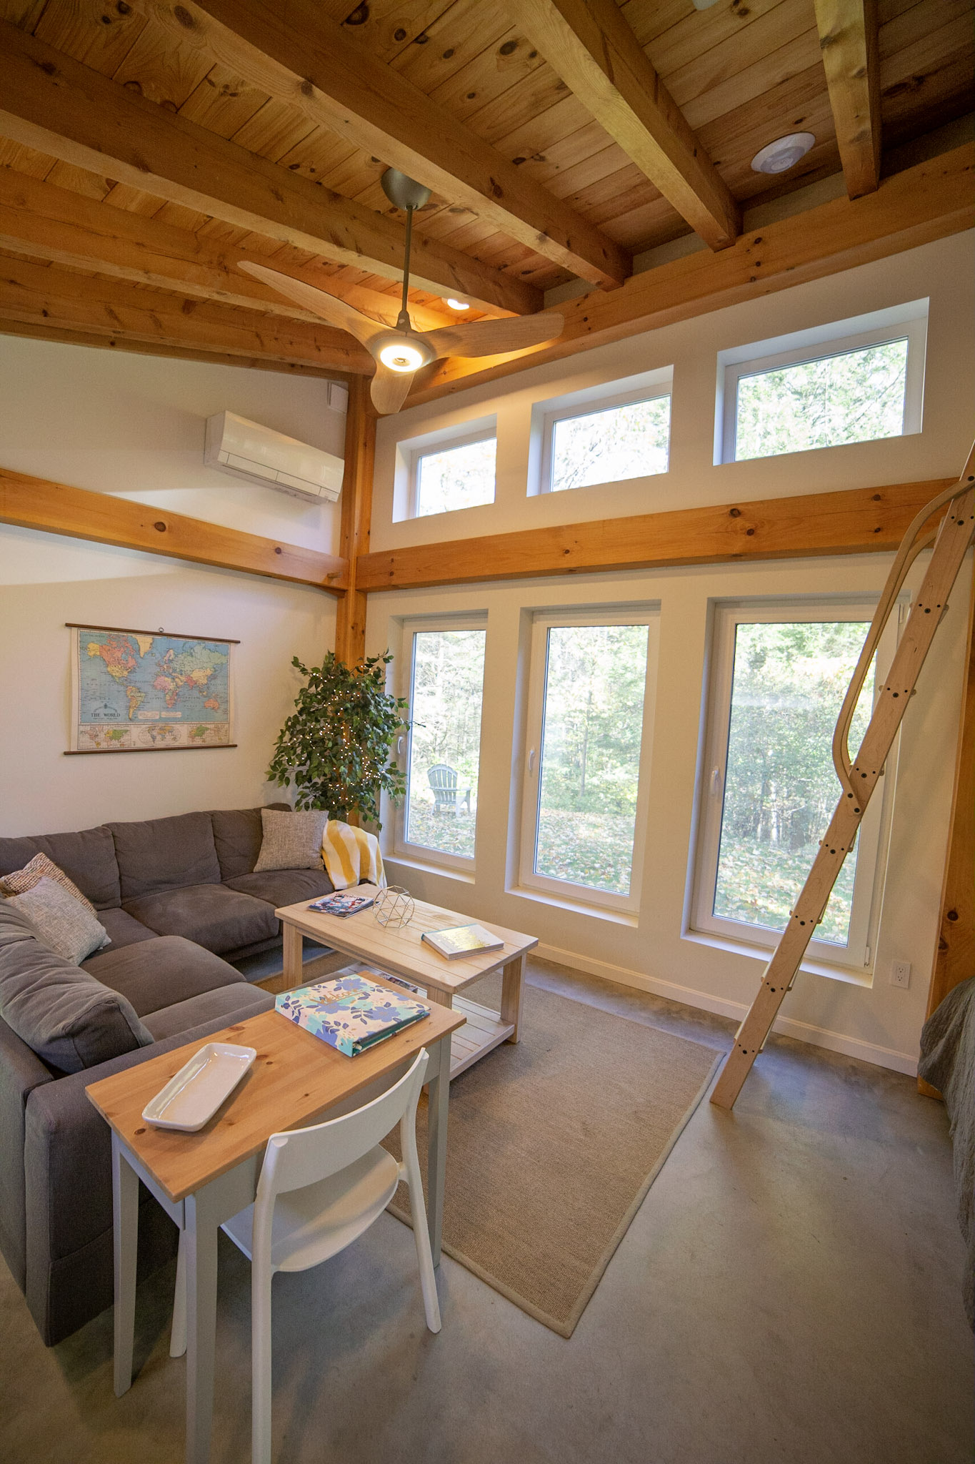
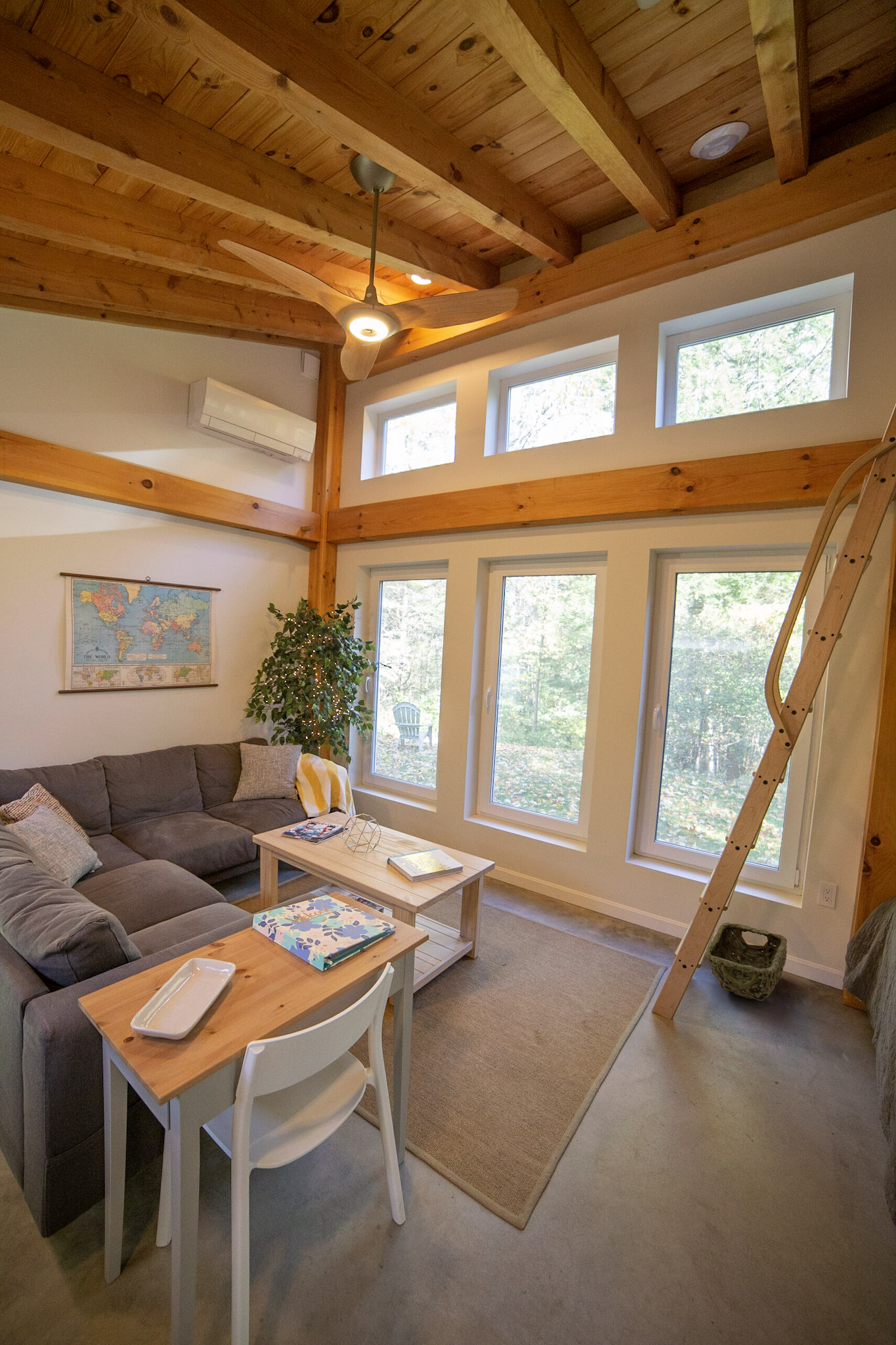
+ woven basket [705,922,788,1002]
